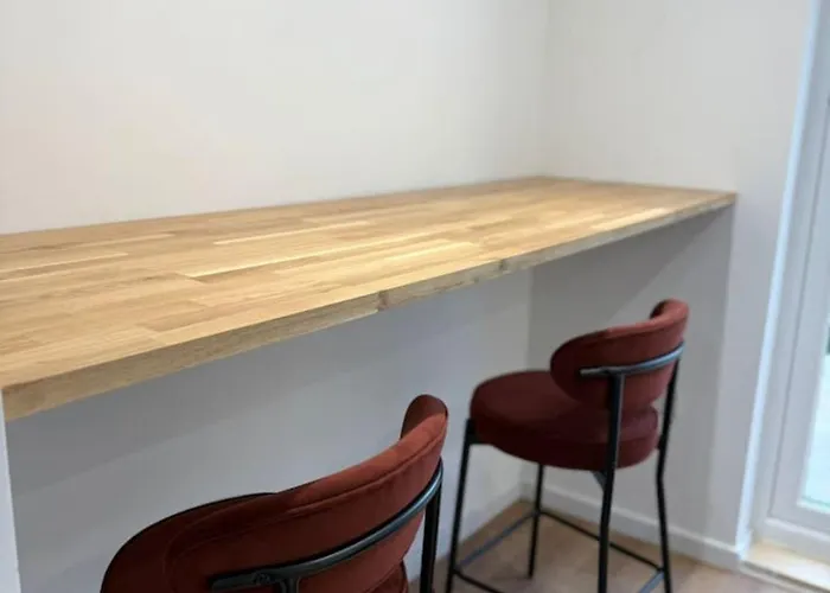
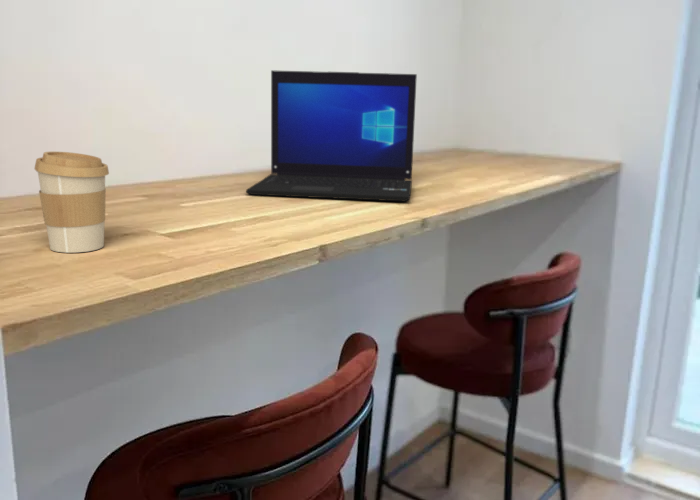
+ coffee cup [33,151,110,254]
+ laptop [245,69,418,203]
